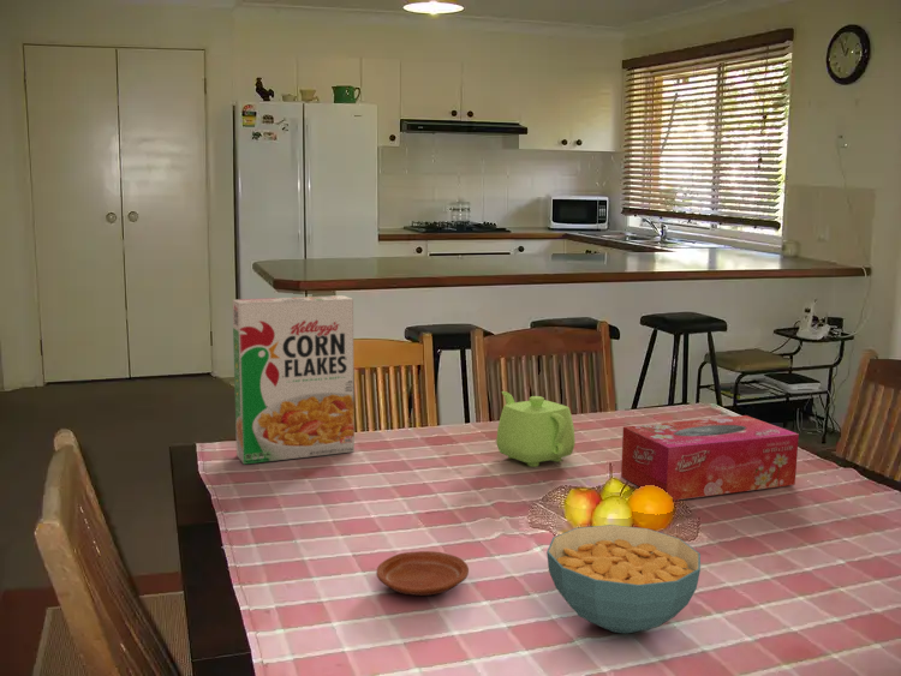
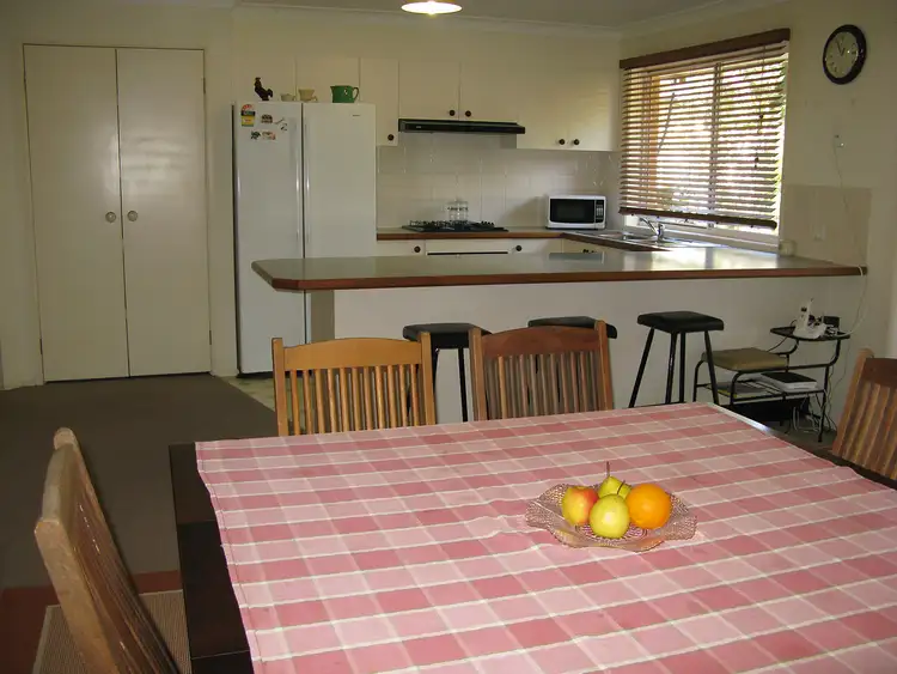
- tissue box [620,414,800,501]
- plate [376,550,470,597]
- cereal box [231,294,356,465]
- cereal bowl [545,524,702,634]
- teapot [495,390,577,468]
